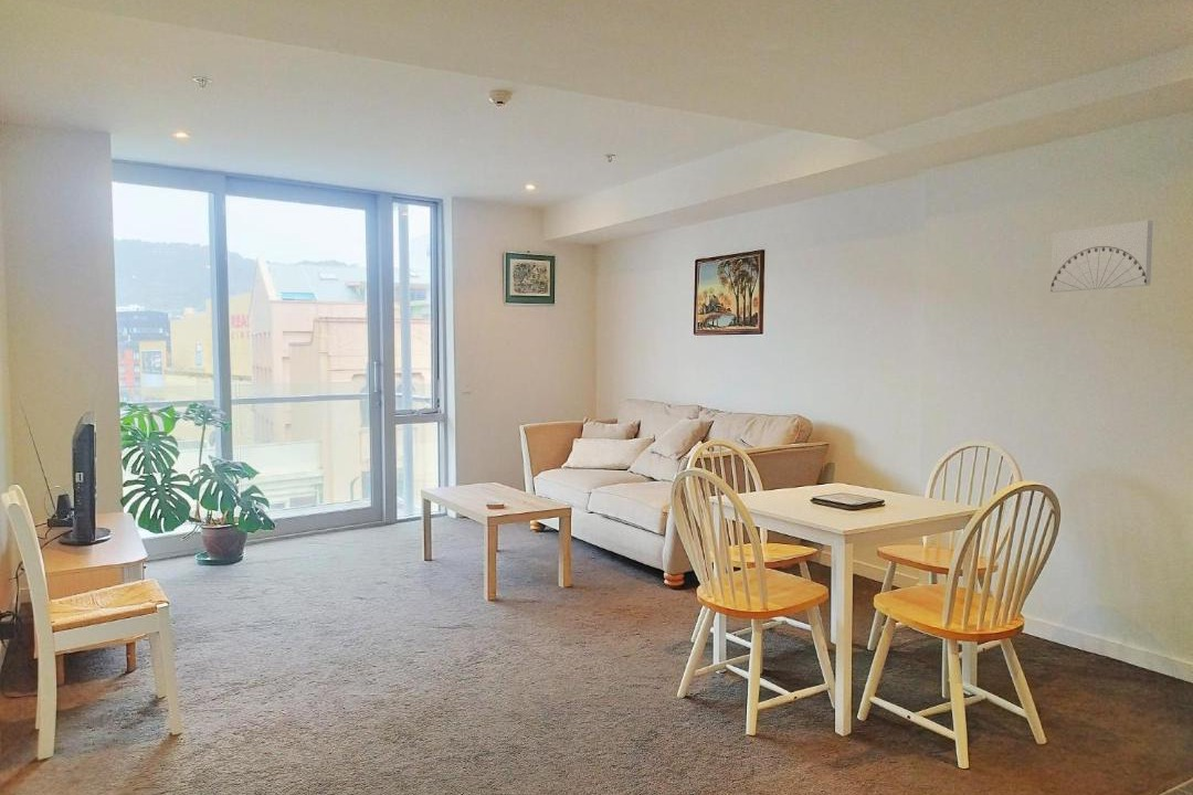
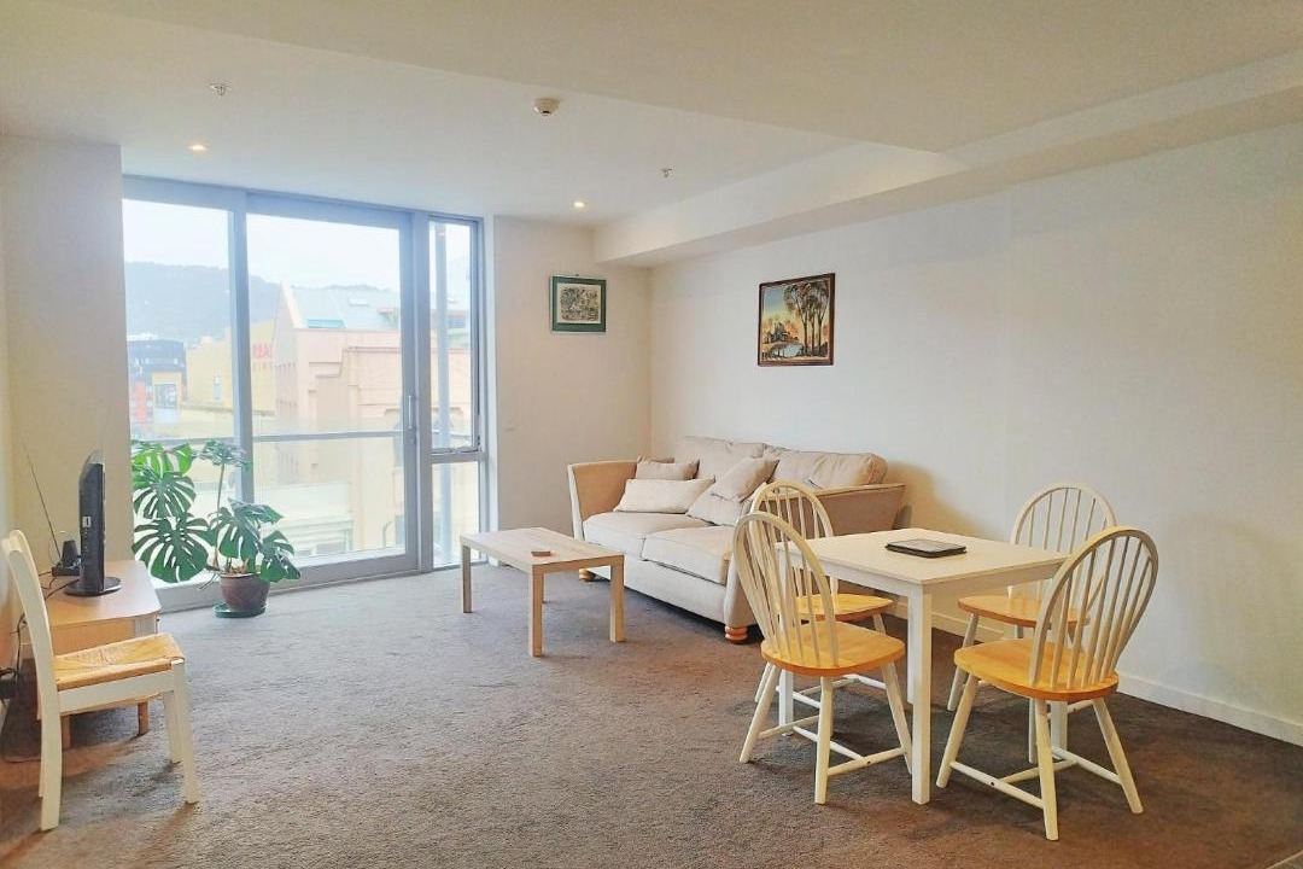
- wall art [1049,219,1154,294]
